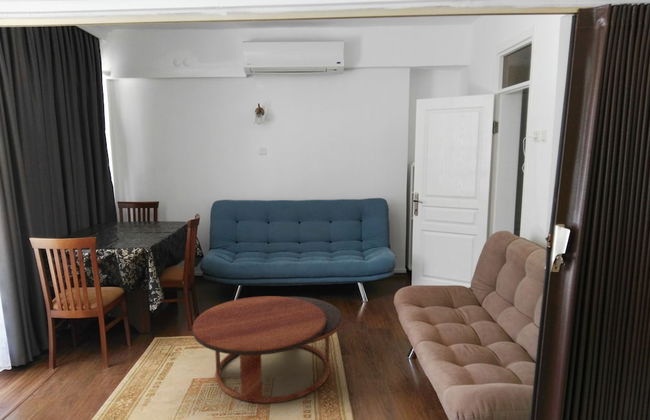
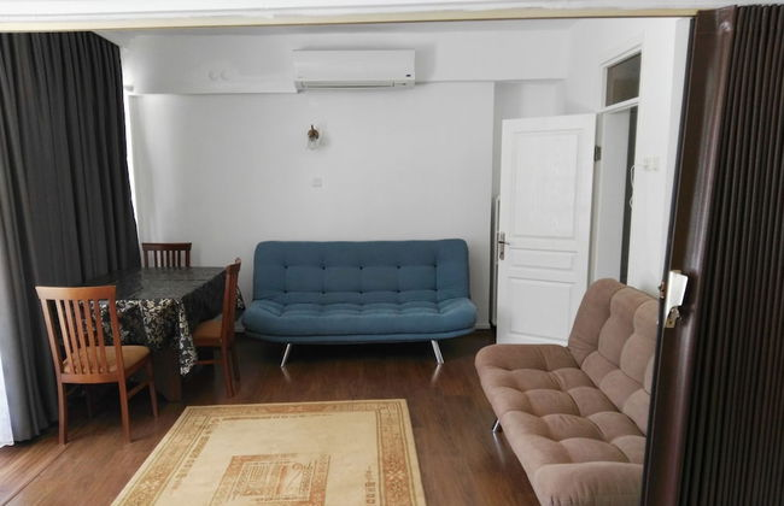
- coffee table [191,295,344,404]
